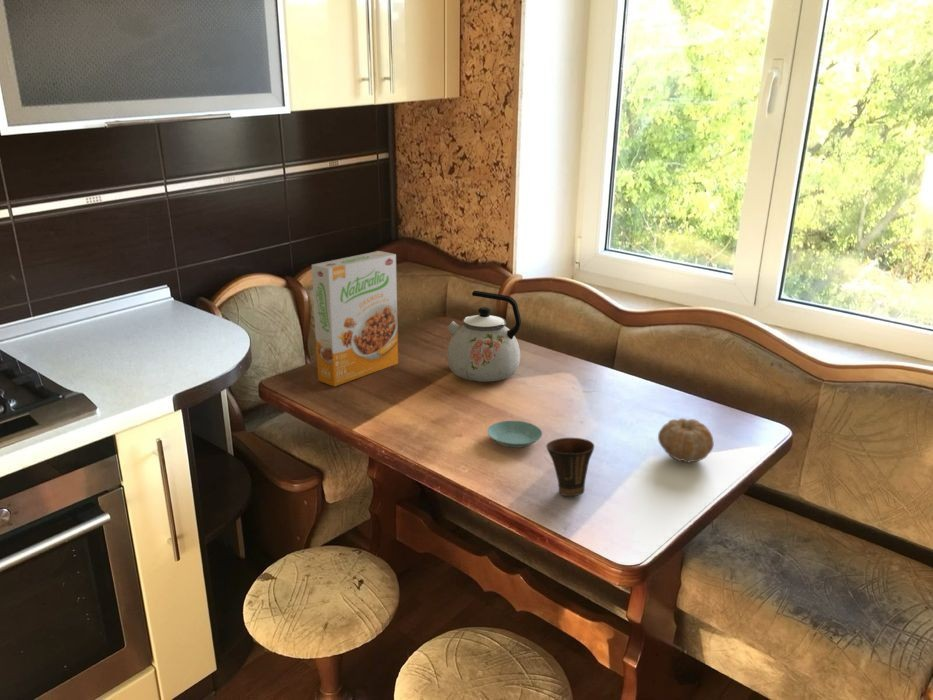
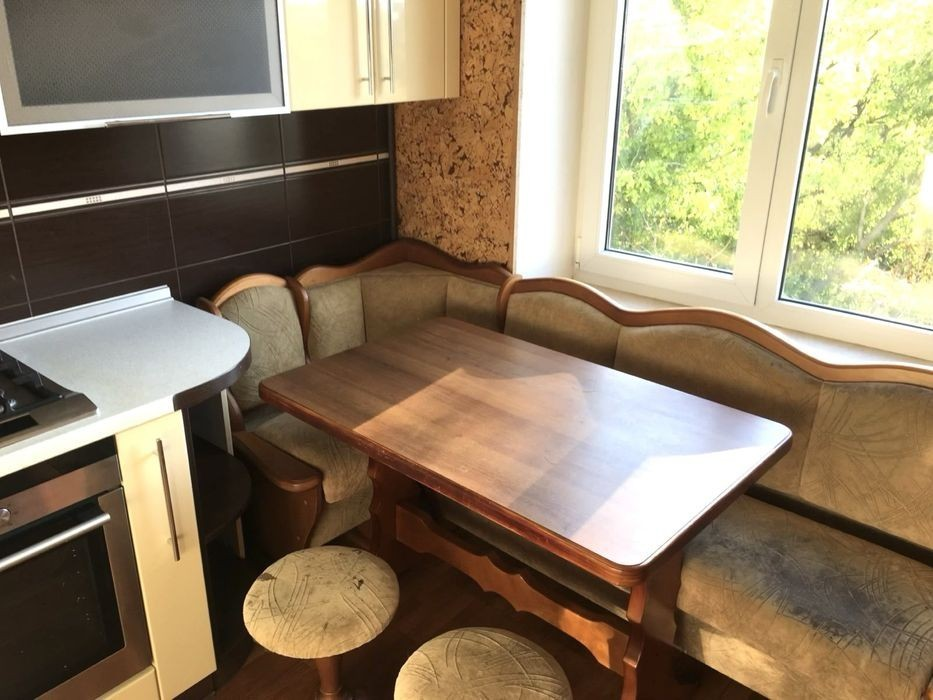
- cereal box [311,250,399,387]
- fruit [657,417,715,464]
- cup [545,437,595,497]
- kettle [446,290,522,383]
- saucer [486,420,543,449]
